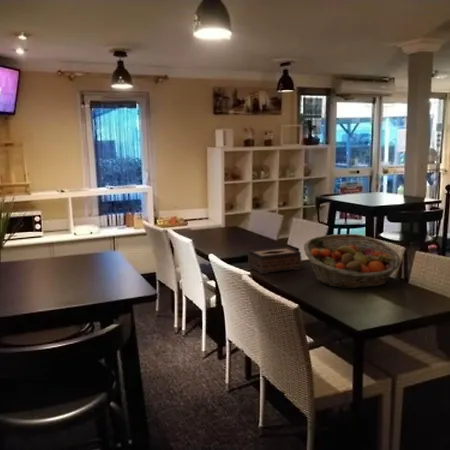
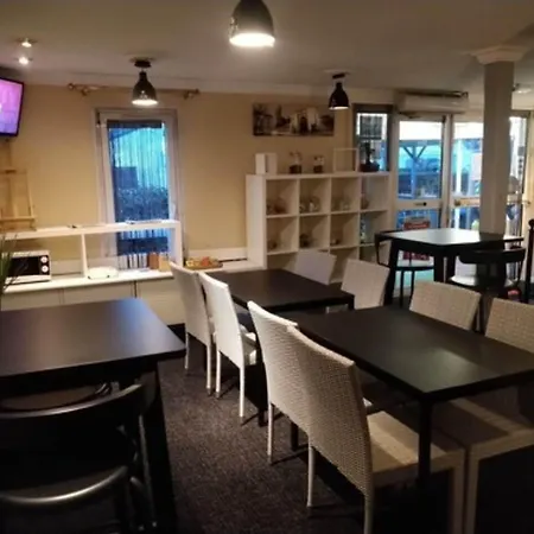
- tissue box [247,246,302,275]
- fruit basket [303,233,402,290]
